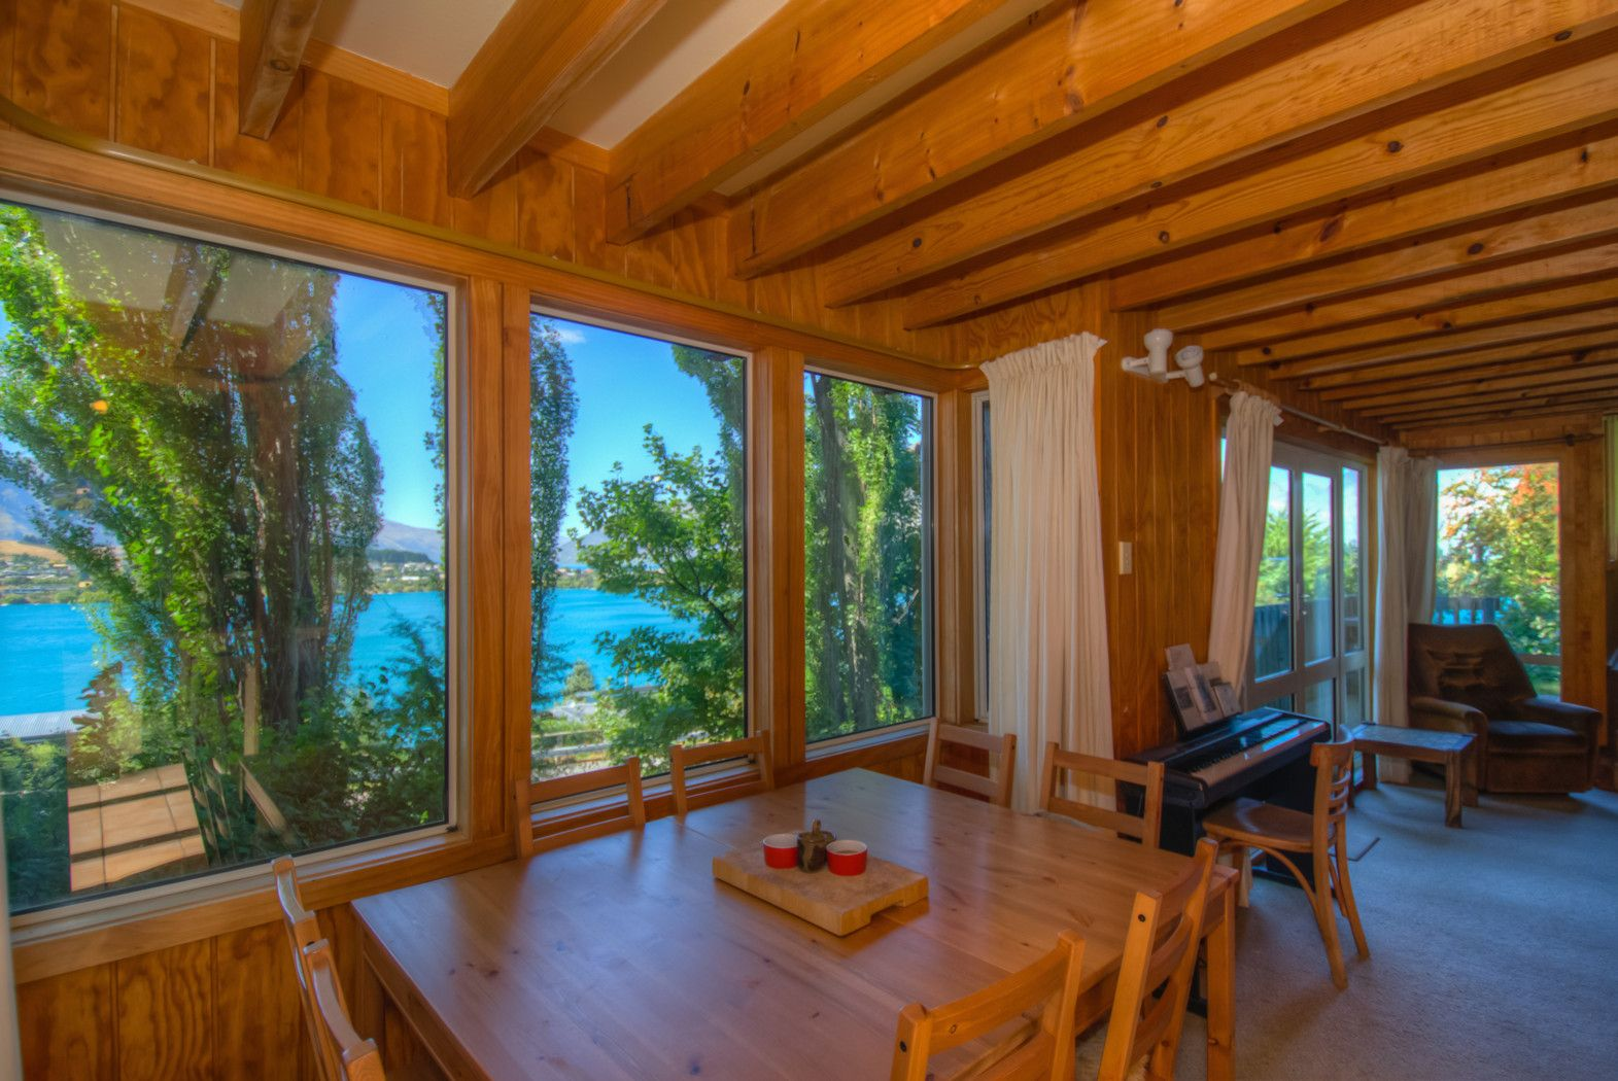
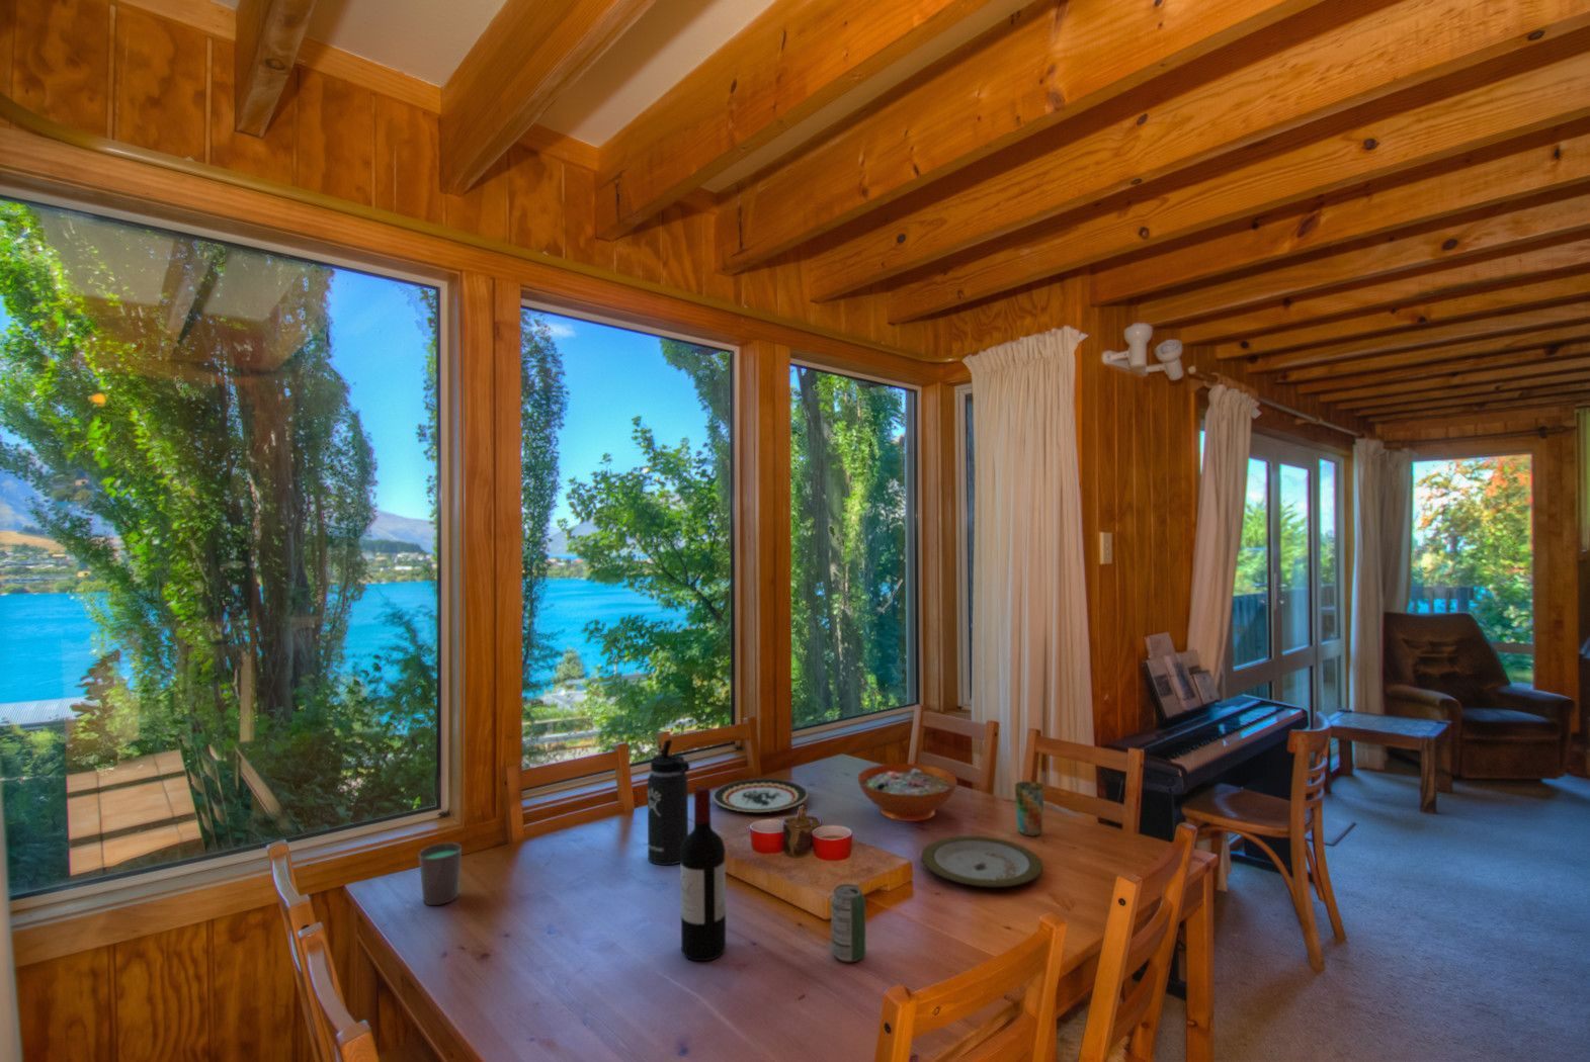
+ beverage can [830,883,867,962]
+ thermos bottle [646,738,691,865]
+ cup [1014,781,1046,838]
+ decorative bowl [857,762,958,823]
+ cup [419,842,462,907]
+ plate [920,834,1045,889]
+ plate [711,778,809,813]
+ wine bottle [681,785,727,962]
